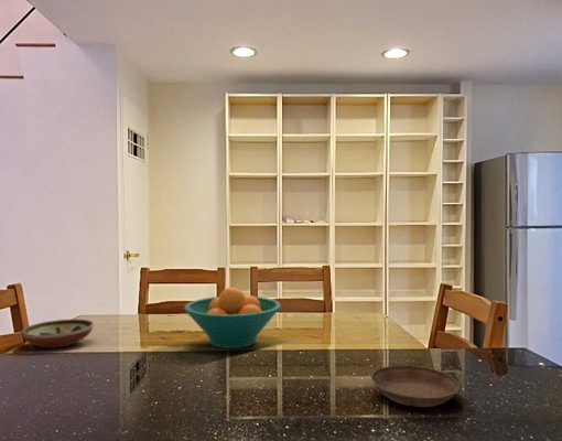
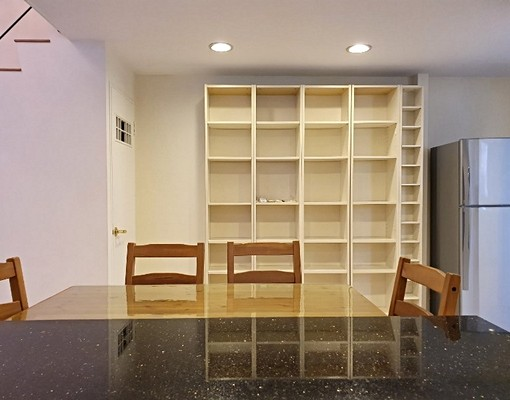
- fruit bowl [183,286,282,349]
- saucer [370,364,461,408]
- decorative bowl [20,319,95,349]
